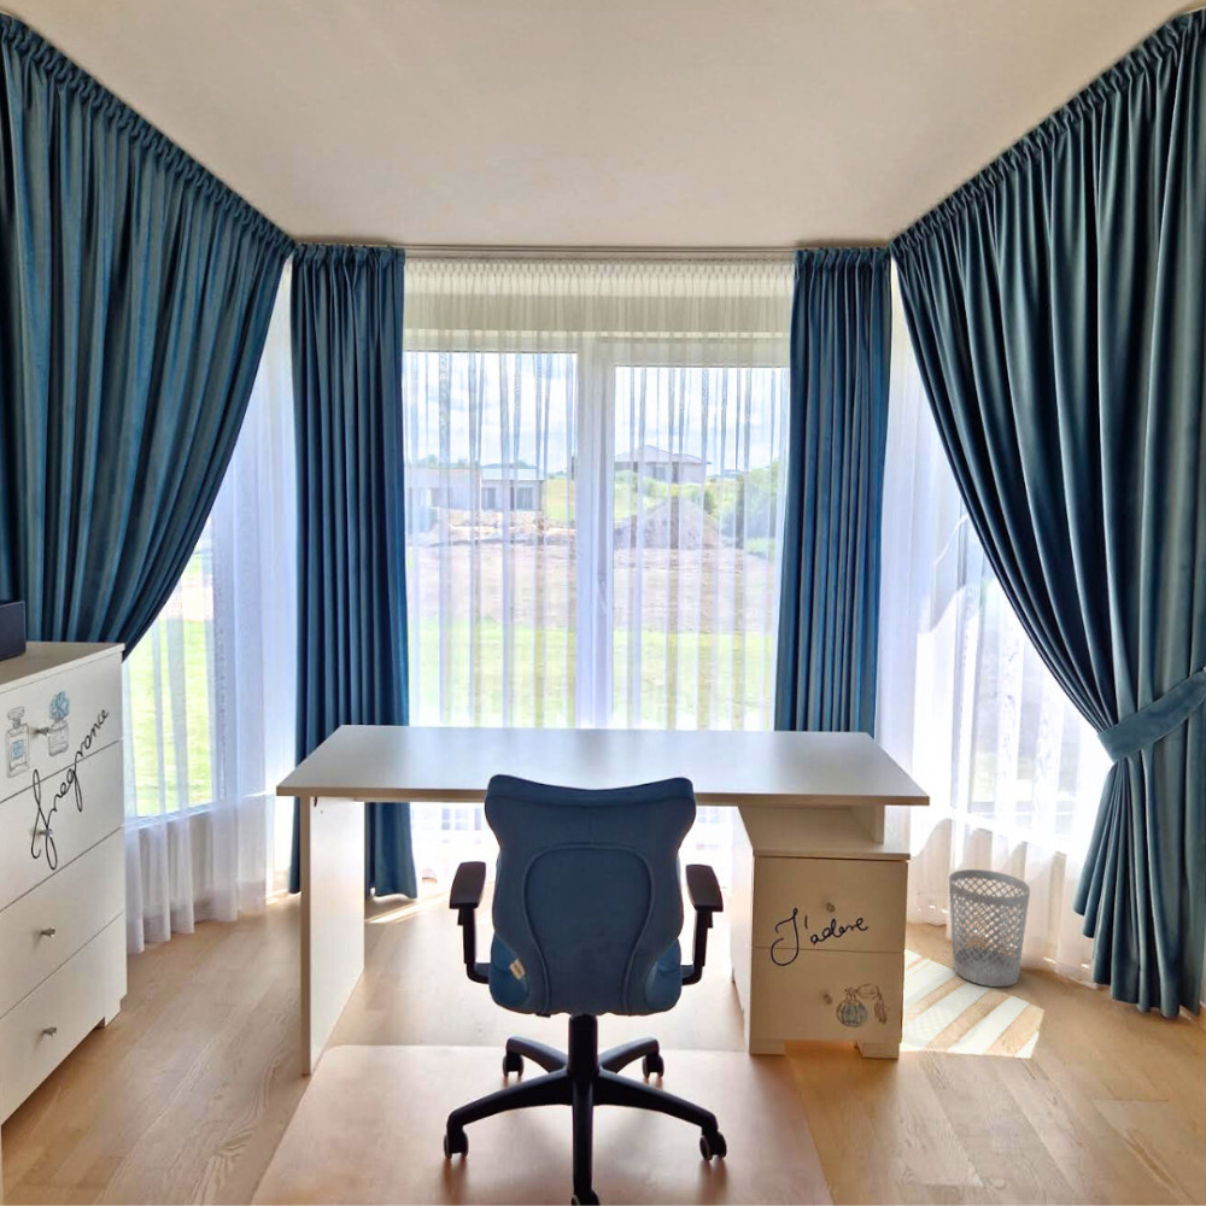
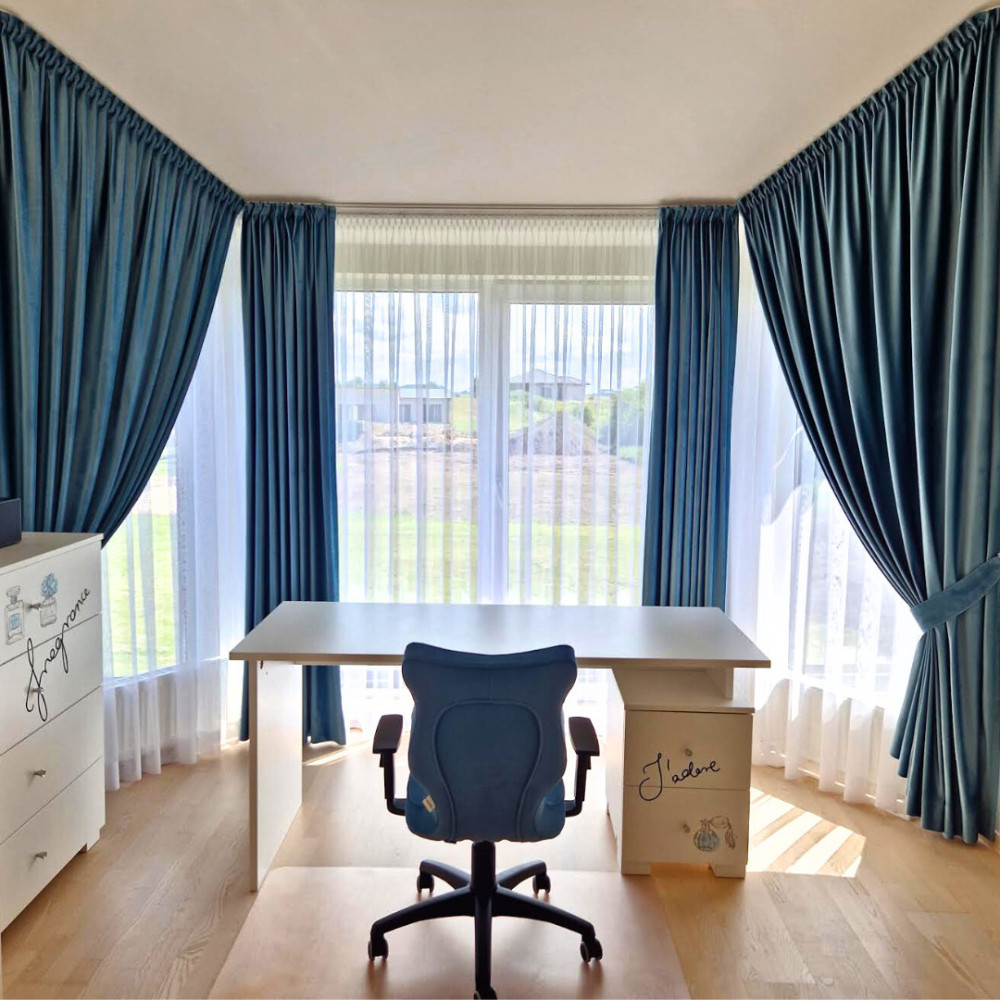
- wastebasket [948,868,1031,988]
